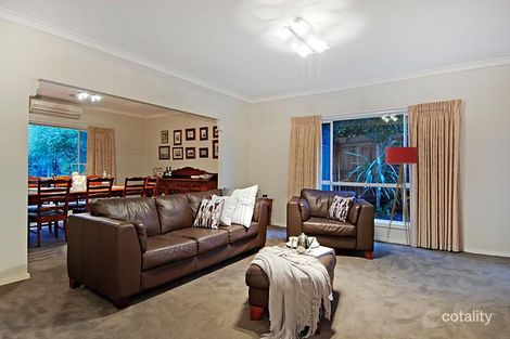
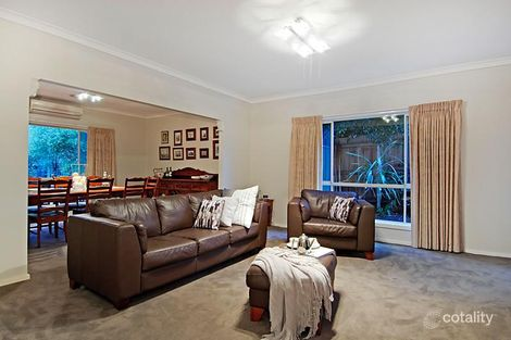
- floor lamp [385,146,418,251]
